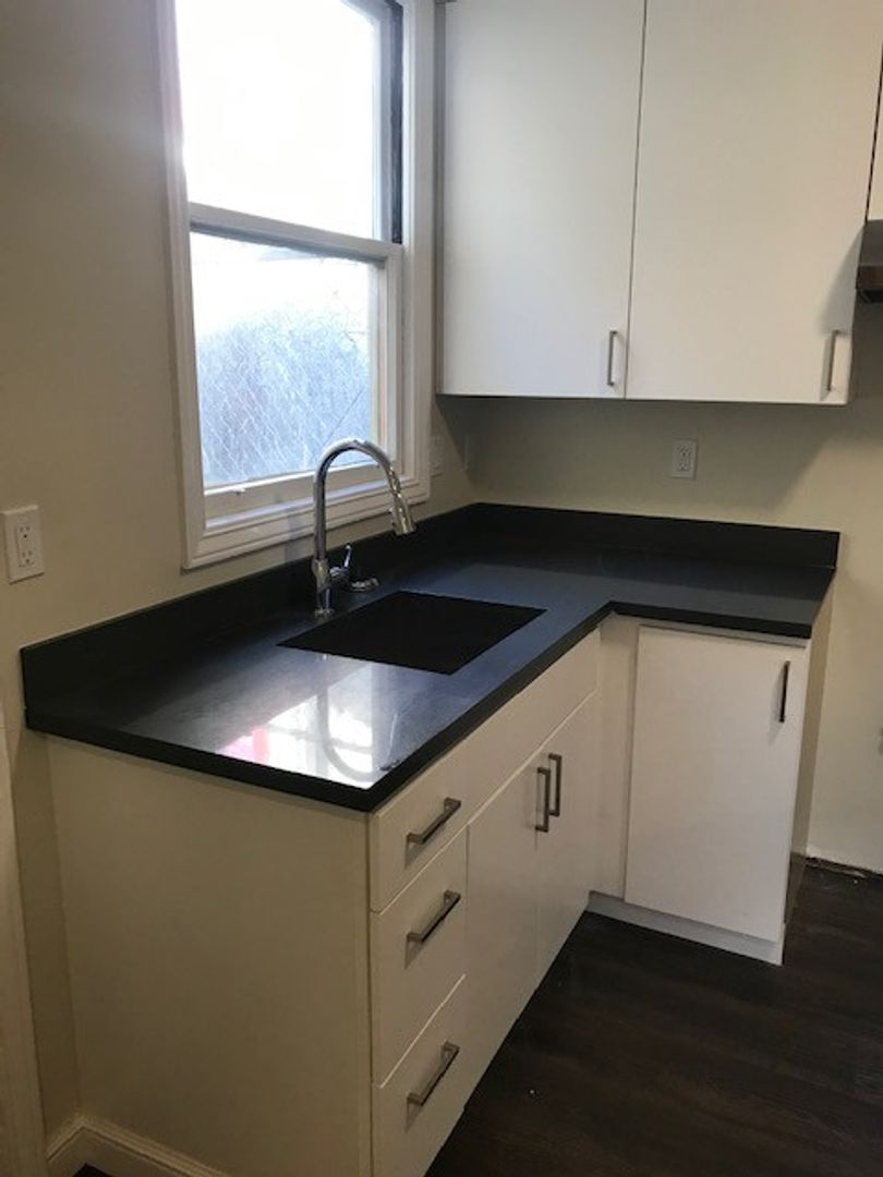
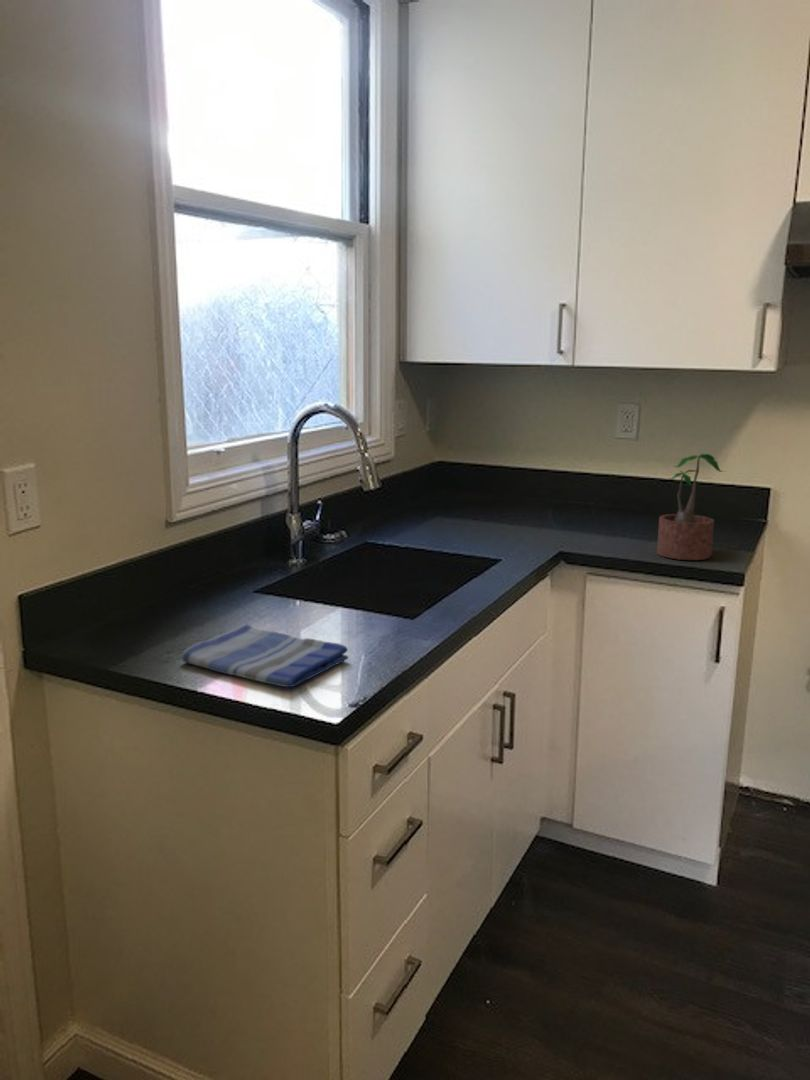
+ potted plant [656,453,727,561]
+ dish towel [180,623,349,688]
